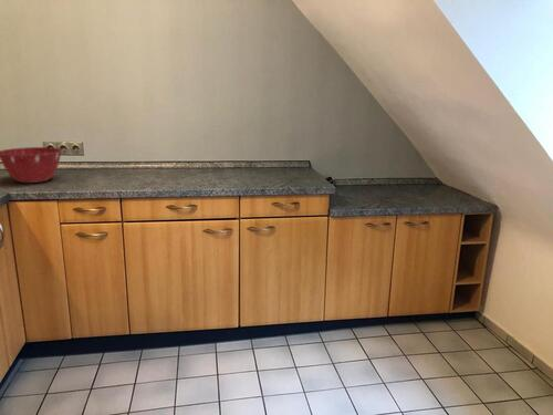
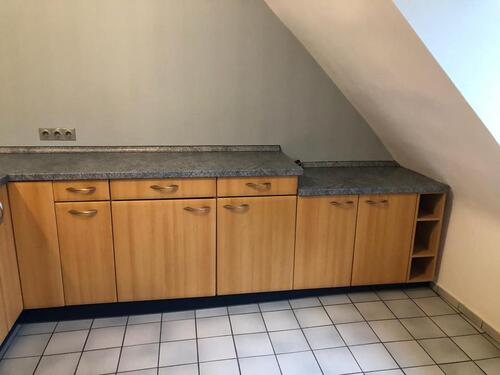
- mixing bowl [0,146,63,184]
